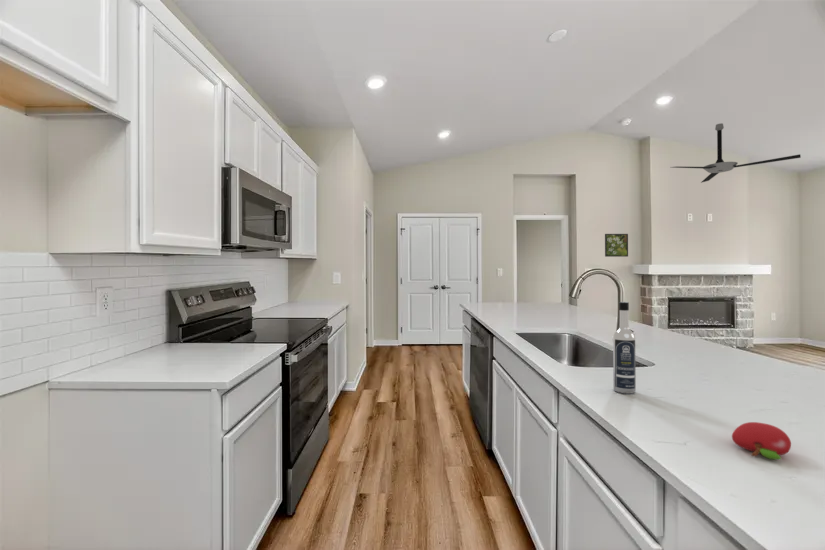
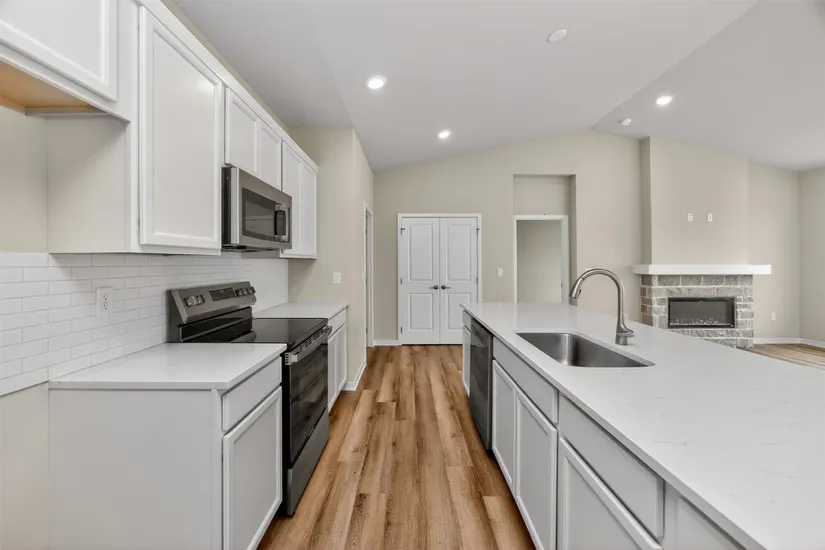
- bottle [612,301,637,395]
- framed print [604,233,629,258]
- fruit [731,421,792,461]
- ceiling fan [671,122,801,184]
